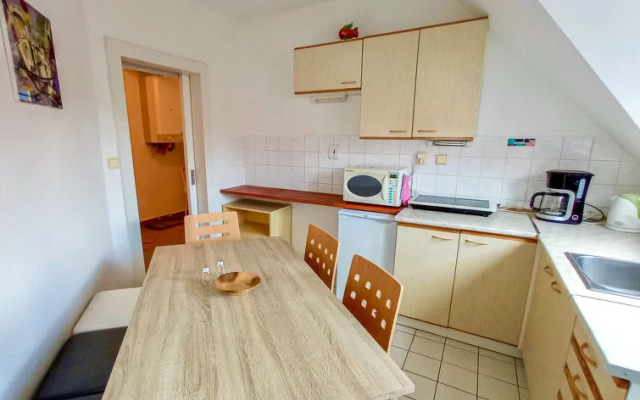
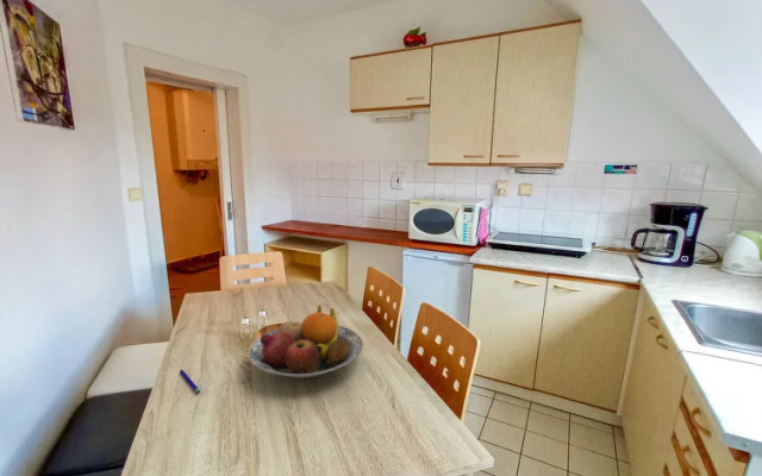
+ pen [179,369,201,394]
+ fruit bowl [248,305,364,378]
